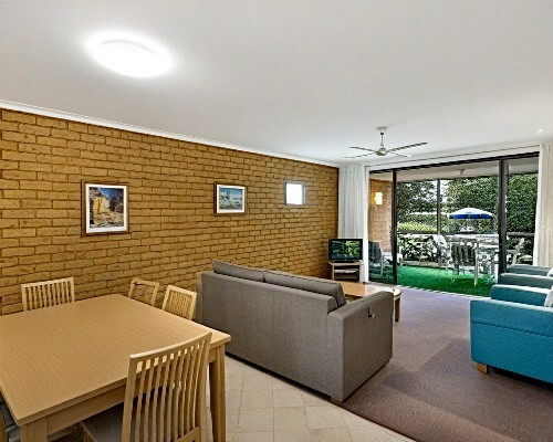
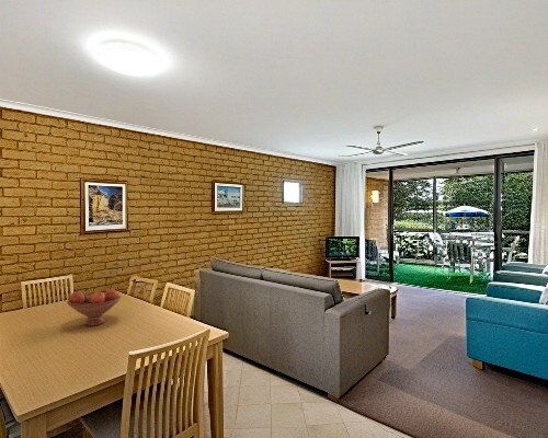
+ fruit bowl [66,288,122,327]
